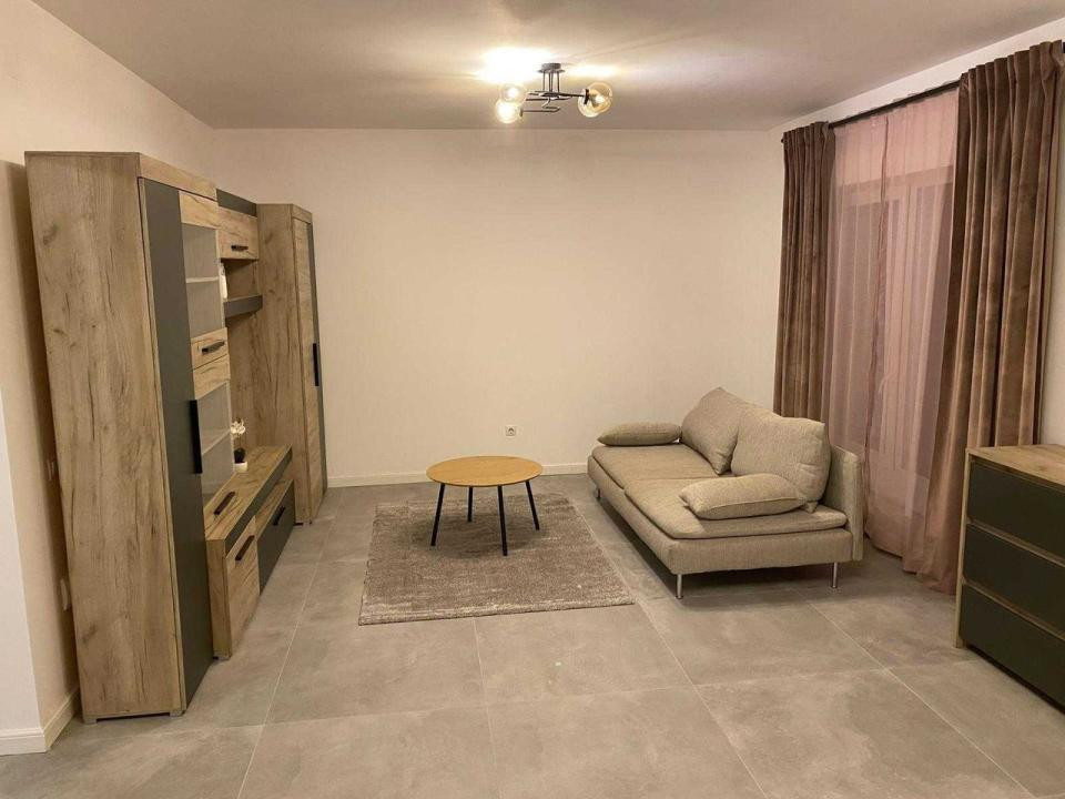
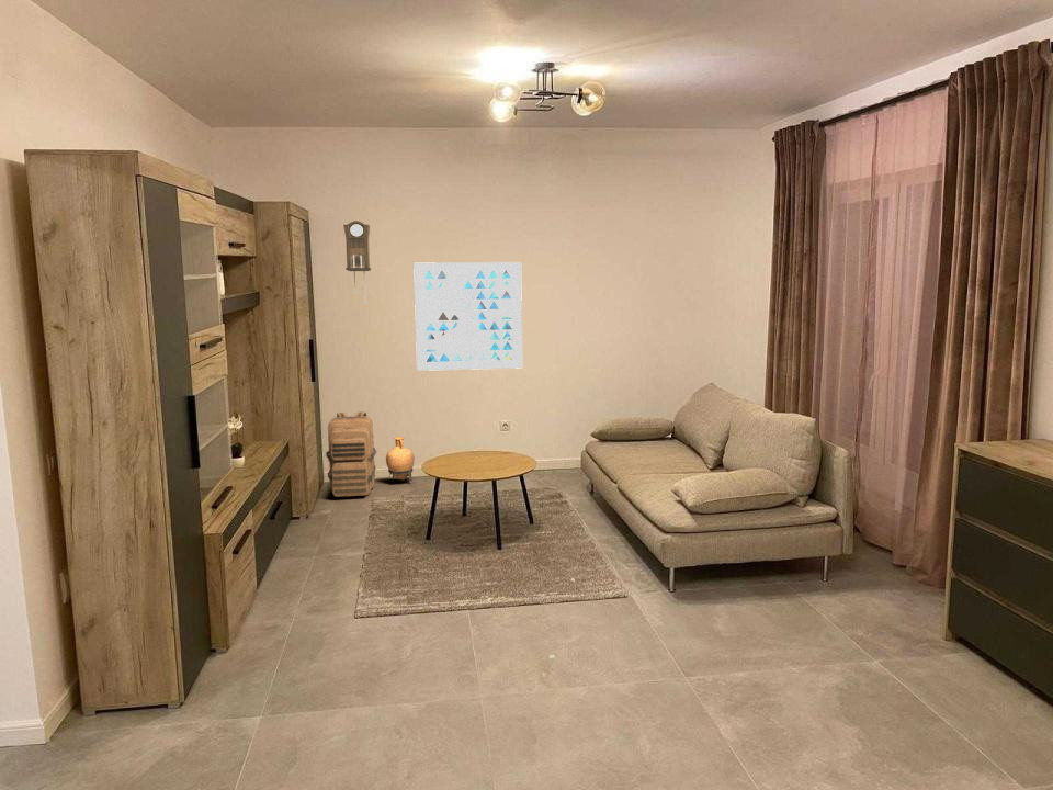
+ vase [385,436,416,482]
+ backpack [325,411,377,498]
+ pendulum clock [342,219,372,305]
+ wall art [412,261,523,372]
